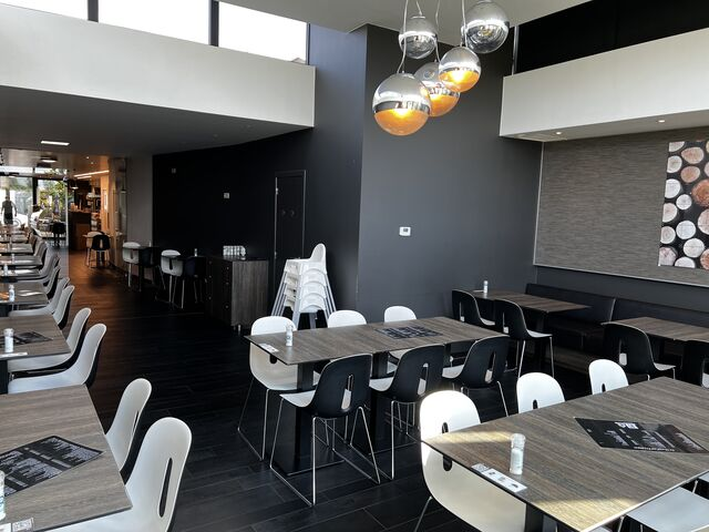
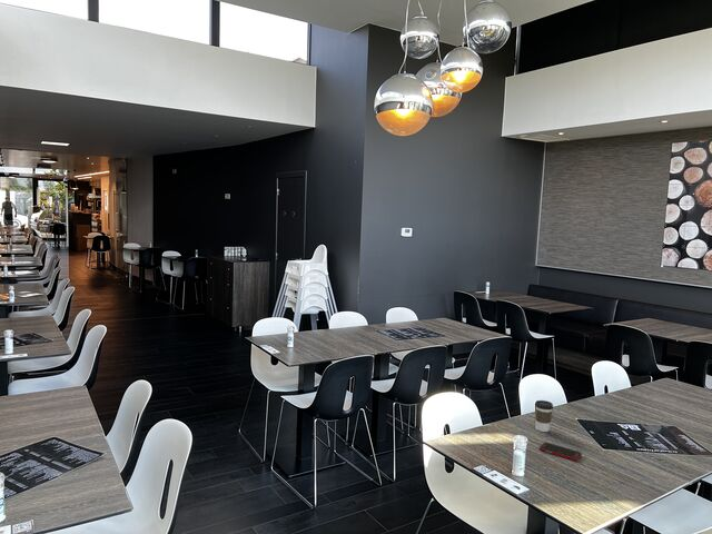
+ cell phone [538,441,583,462]
+ coffee cup [534,399,554,433]
